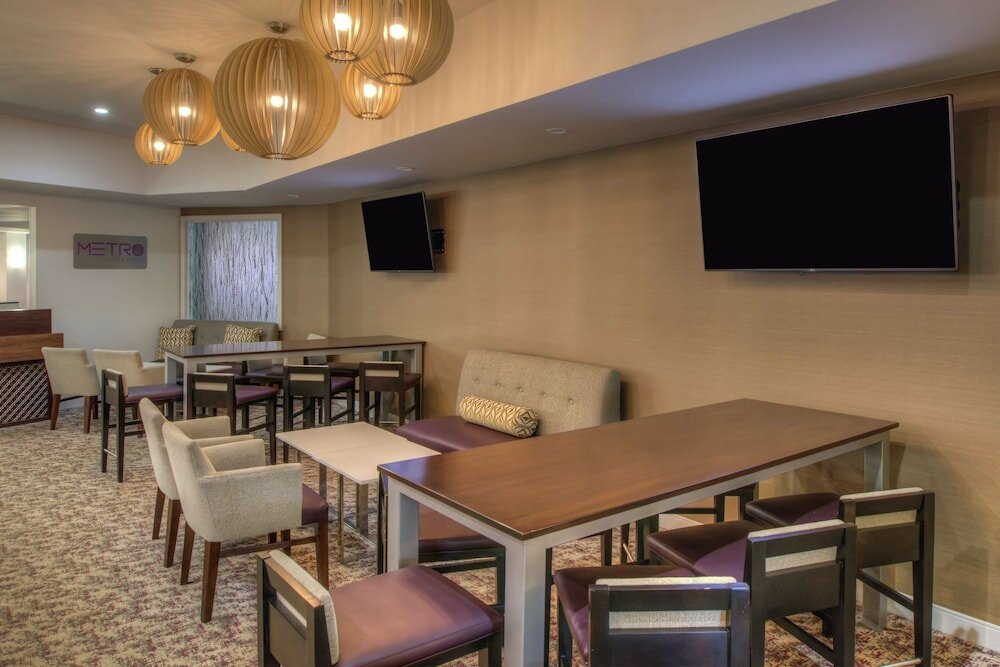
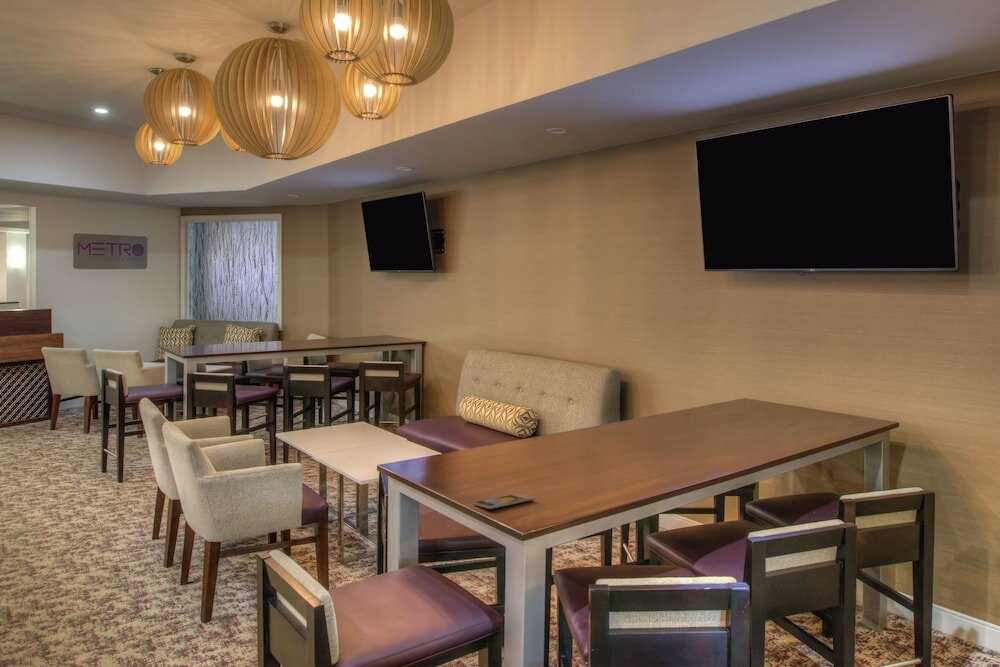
+ smartphone [473,492,535,510]
